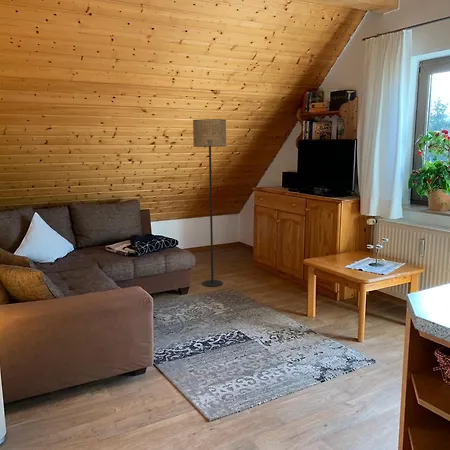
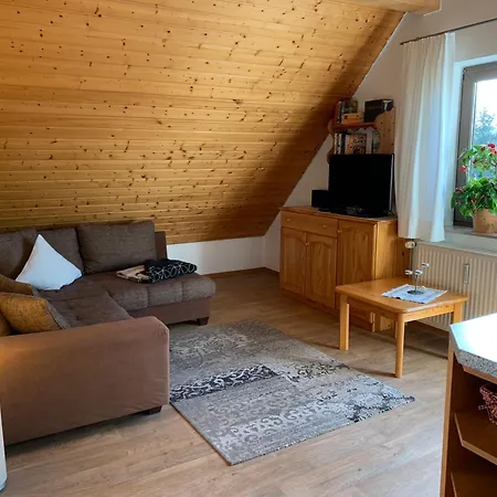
- floor lamp [192,118,227,288]
